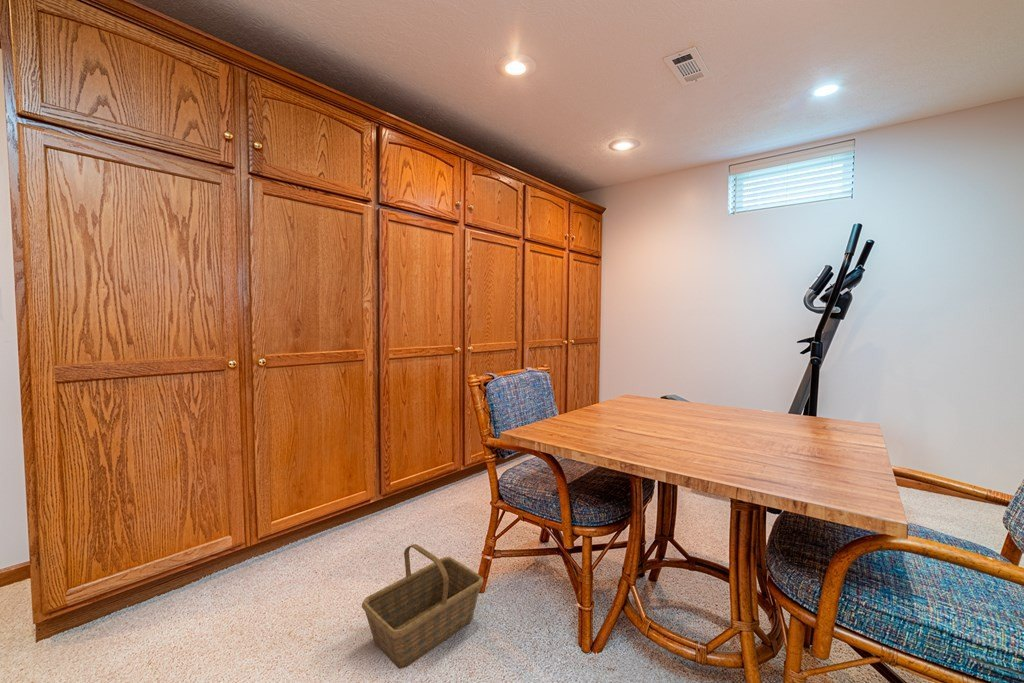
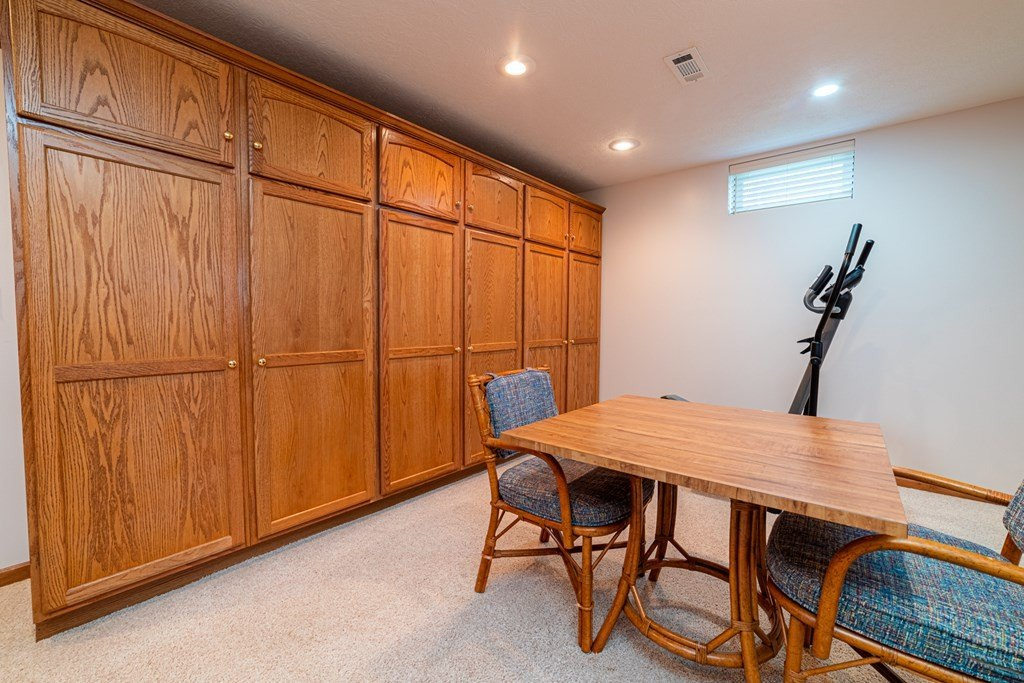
- basket [361,543,484,670]
